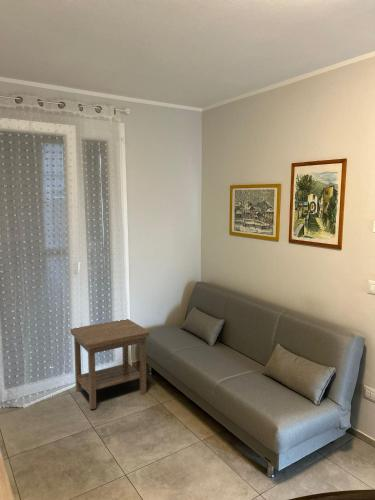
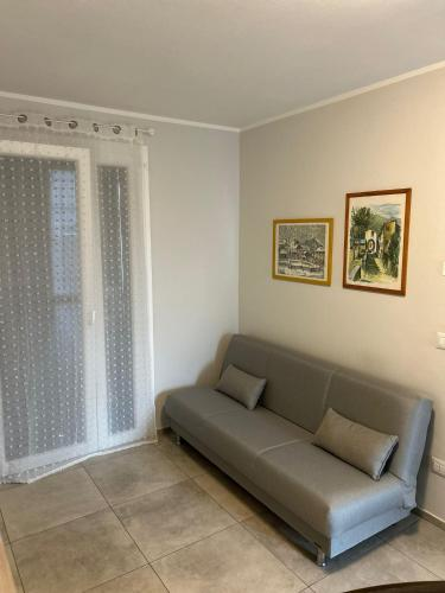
- side table [69,318,150,410]
